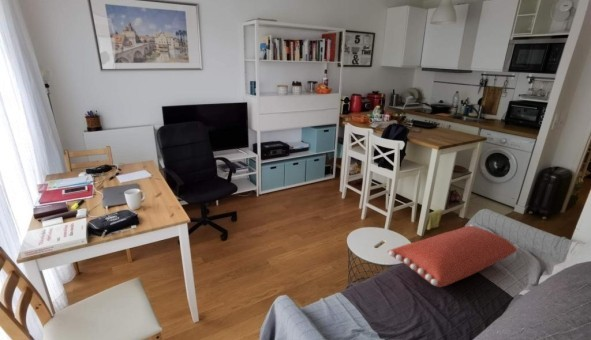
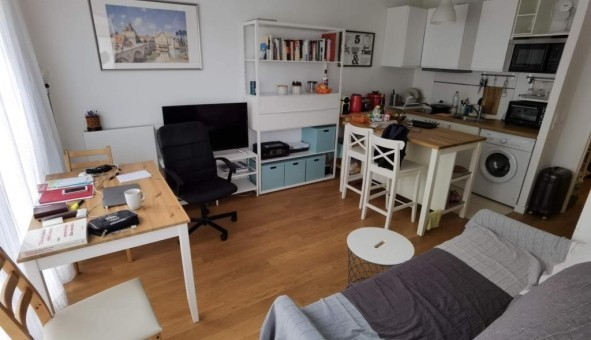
- pillow [387,224,520,288]
